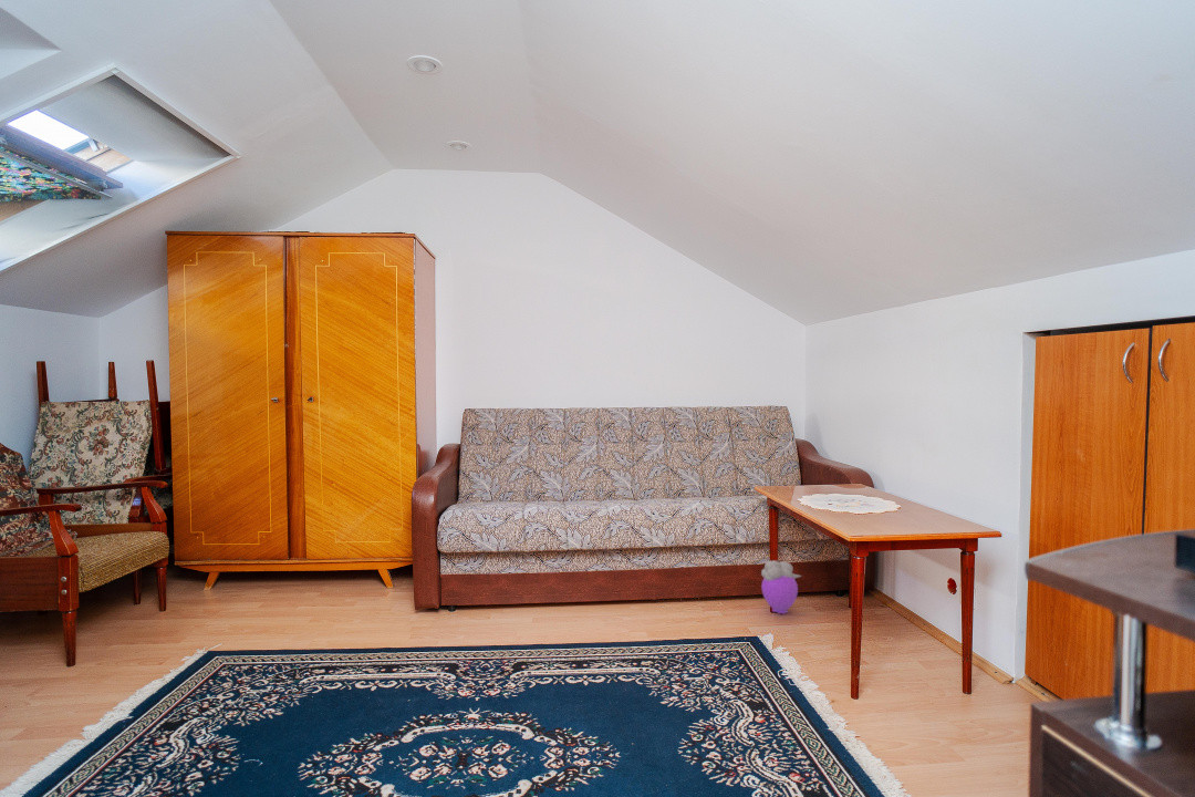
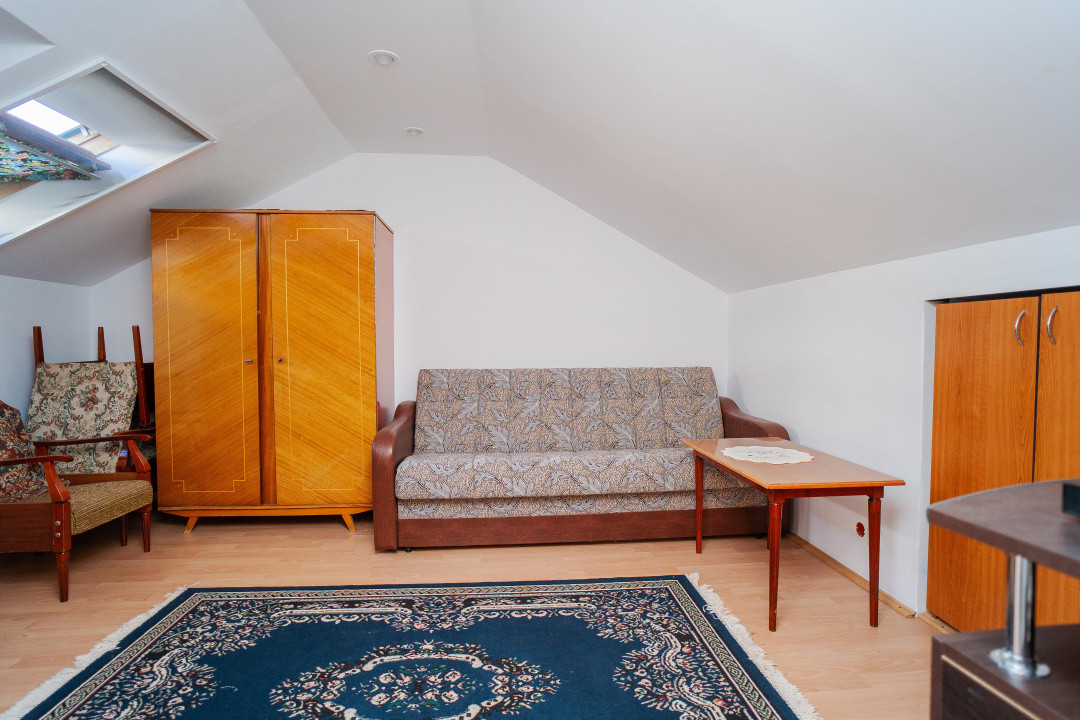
- plush toy [760,560,802,615]
